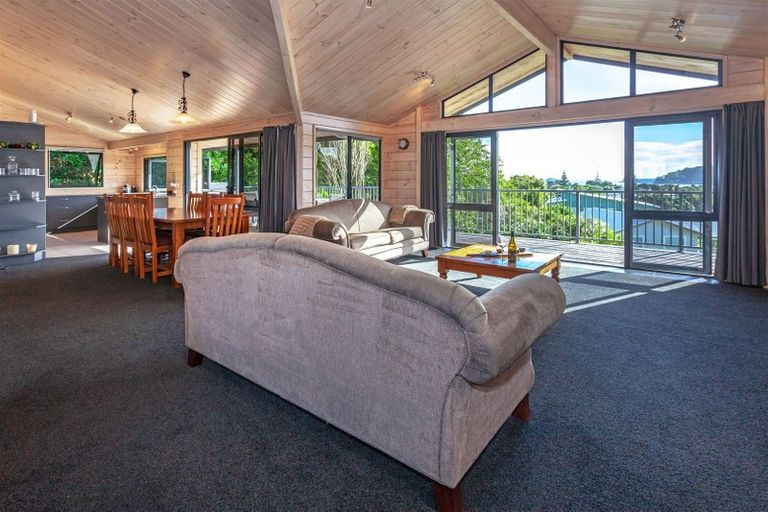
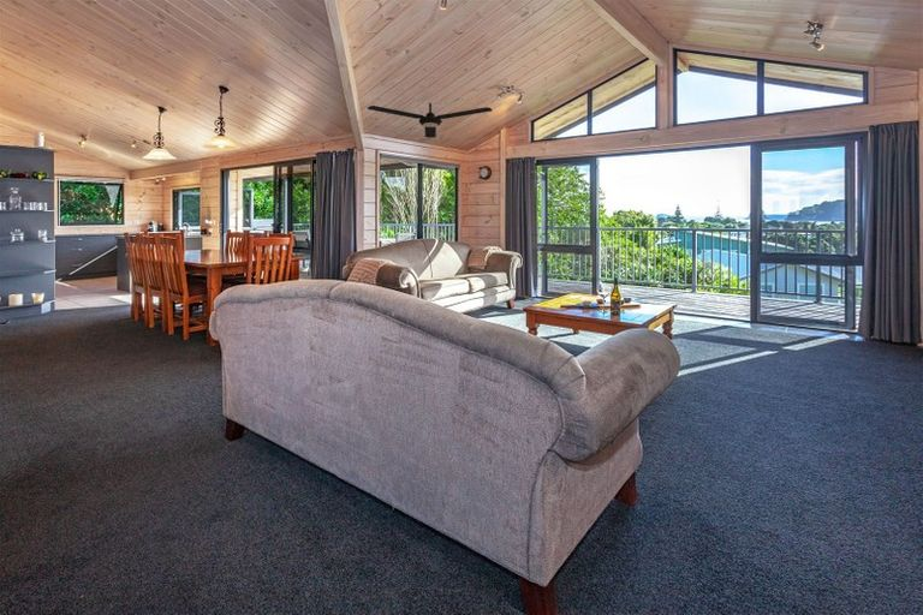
+ ceiling fan [367,102,494,139]
